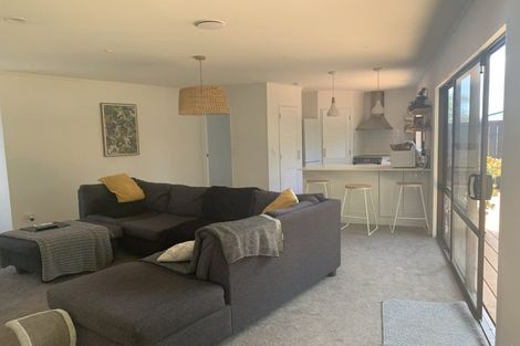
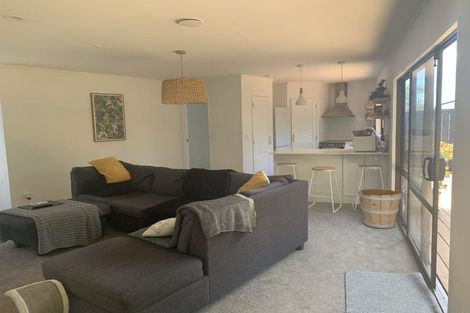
+ wooden bucket [357,187,403,229]
